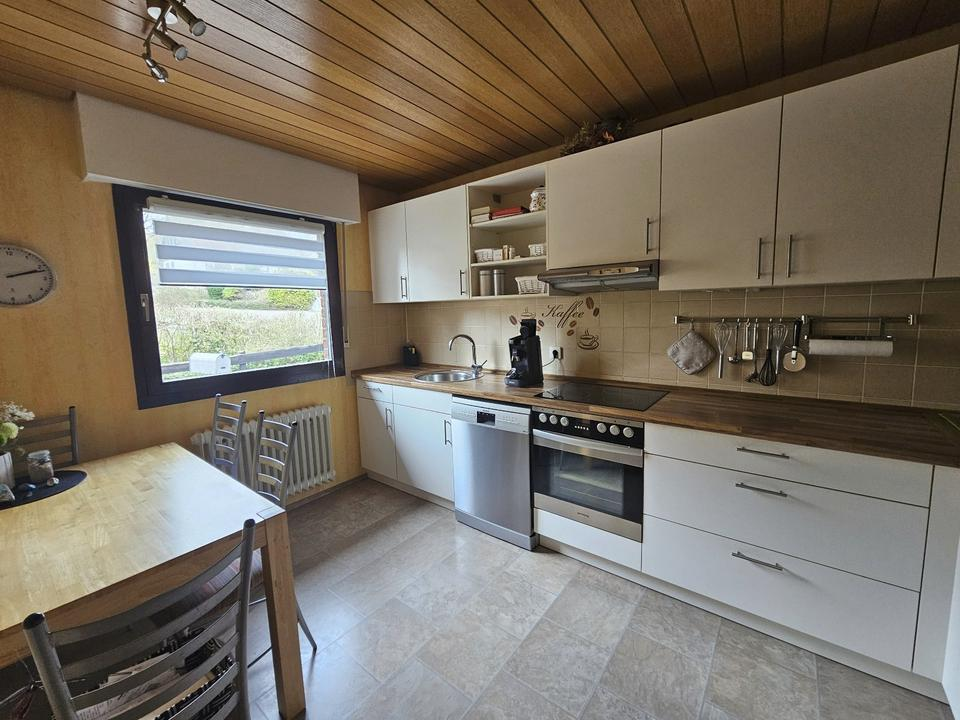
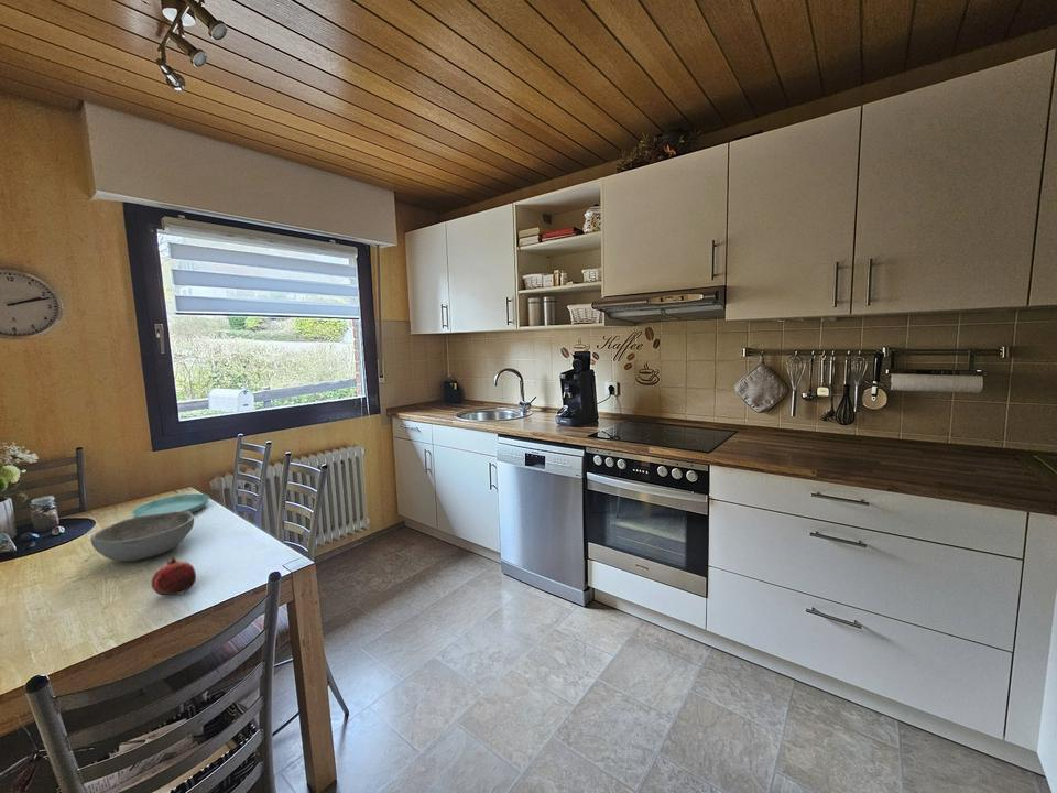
+ saucer [131,492,210,518]
+ bowl [90,511,195,562]
+ fruit [151,555,197,596]
